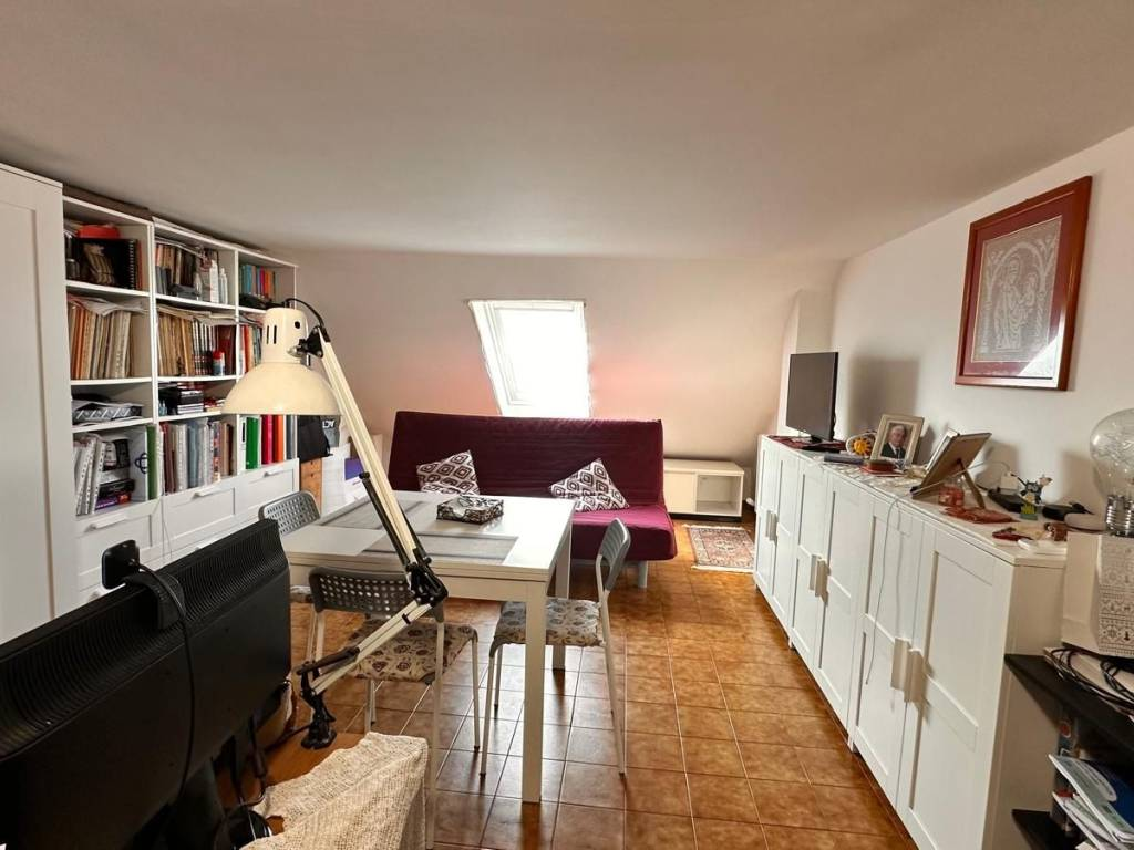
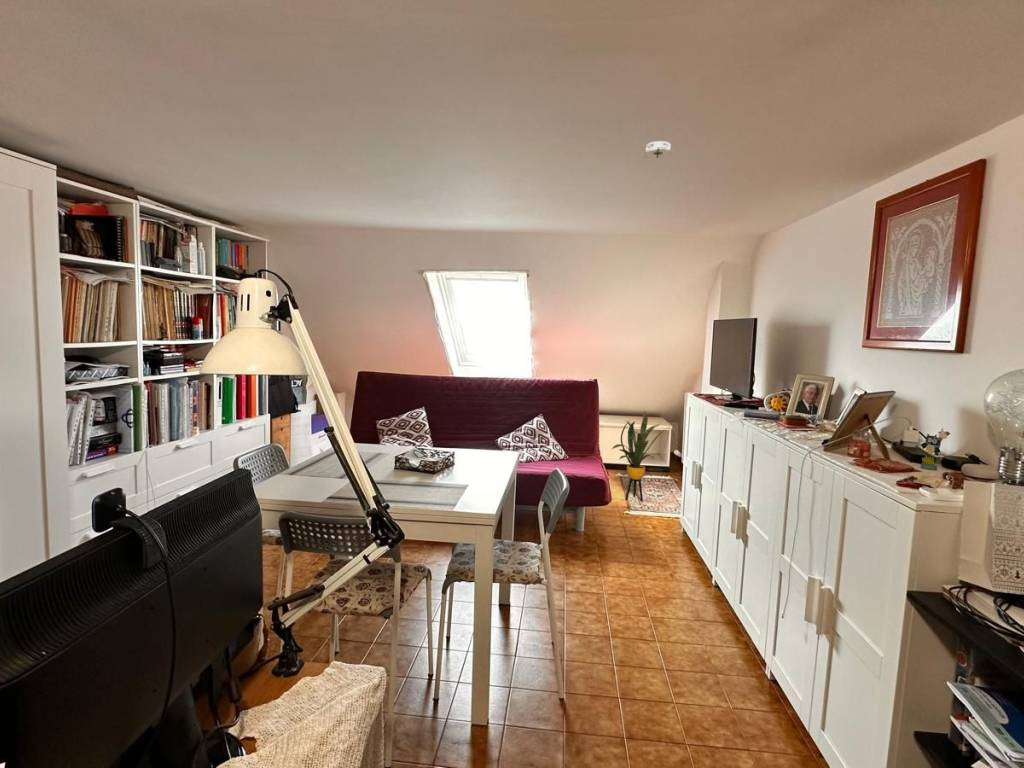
+ smoke detector [641,140,674,159]
+ house plant [610,410,674,502]
